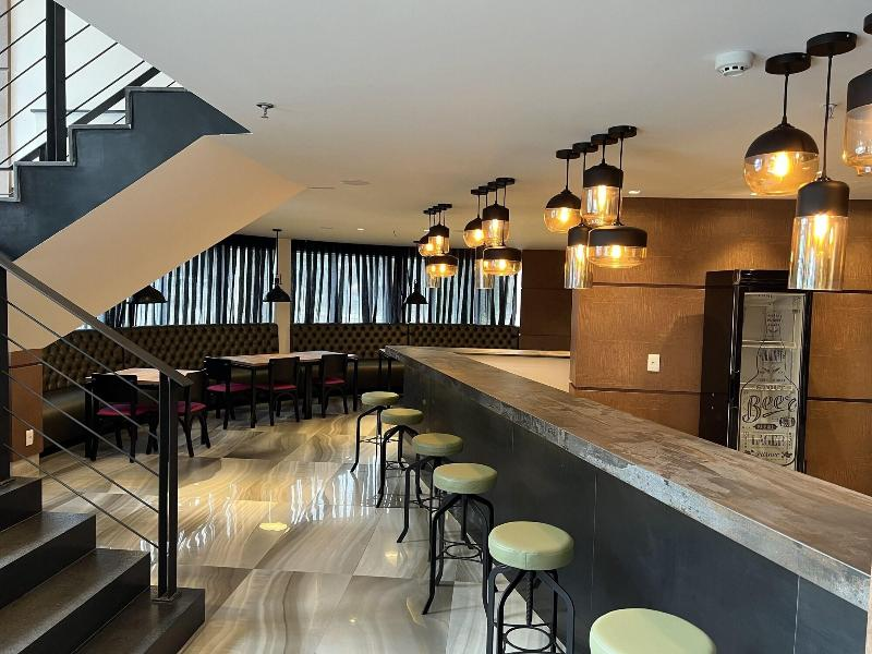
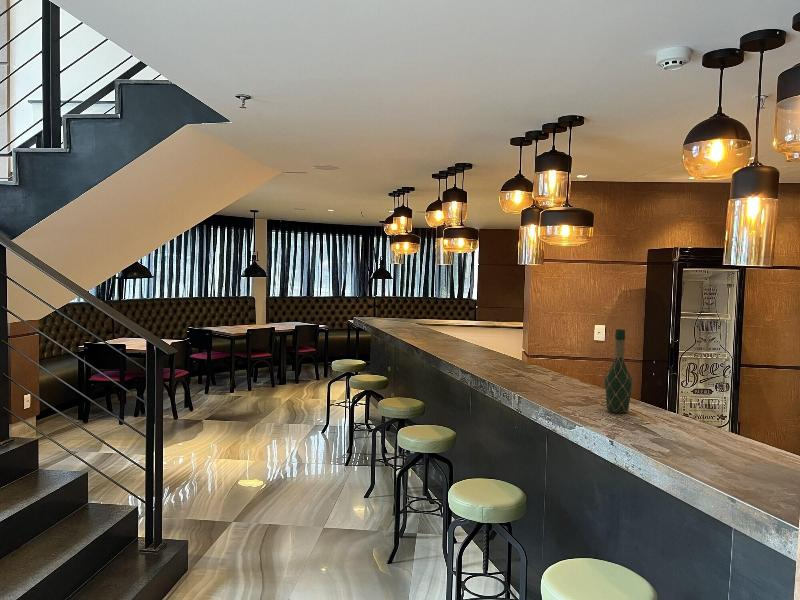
+ wine bottle [604,328,633,414]
